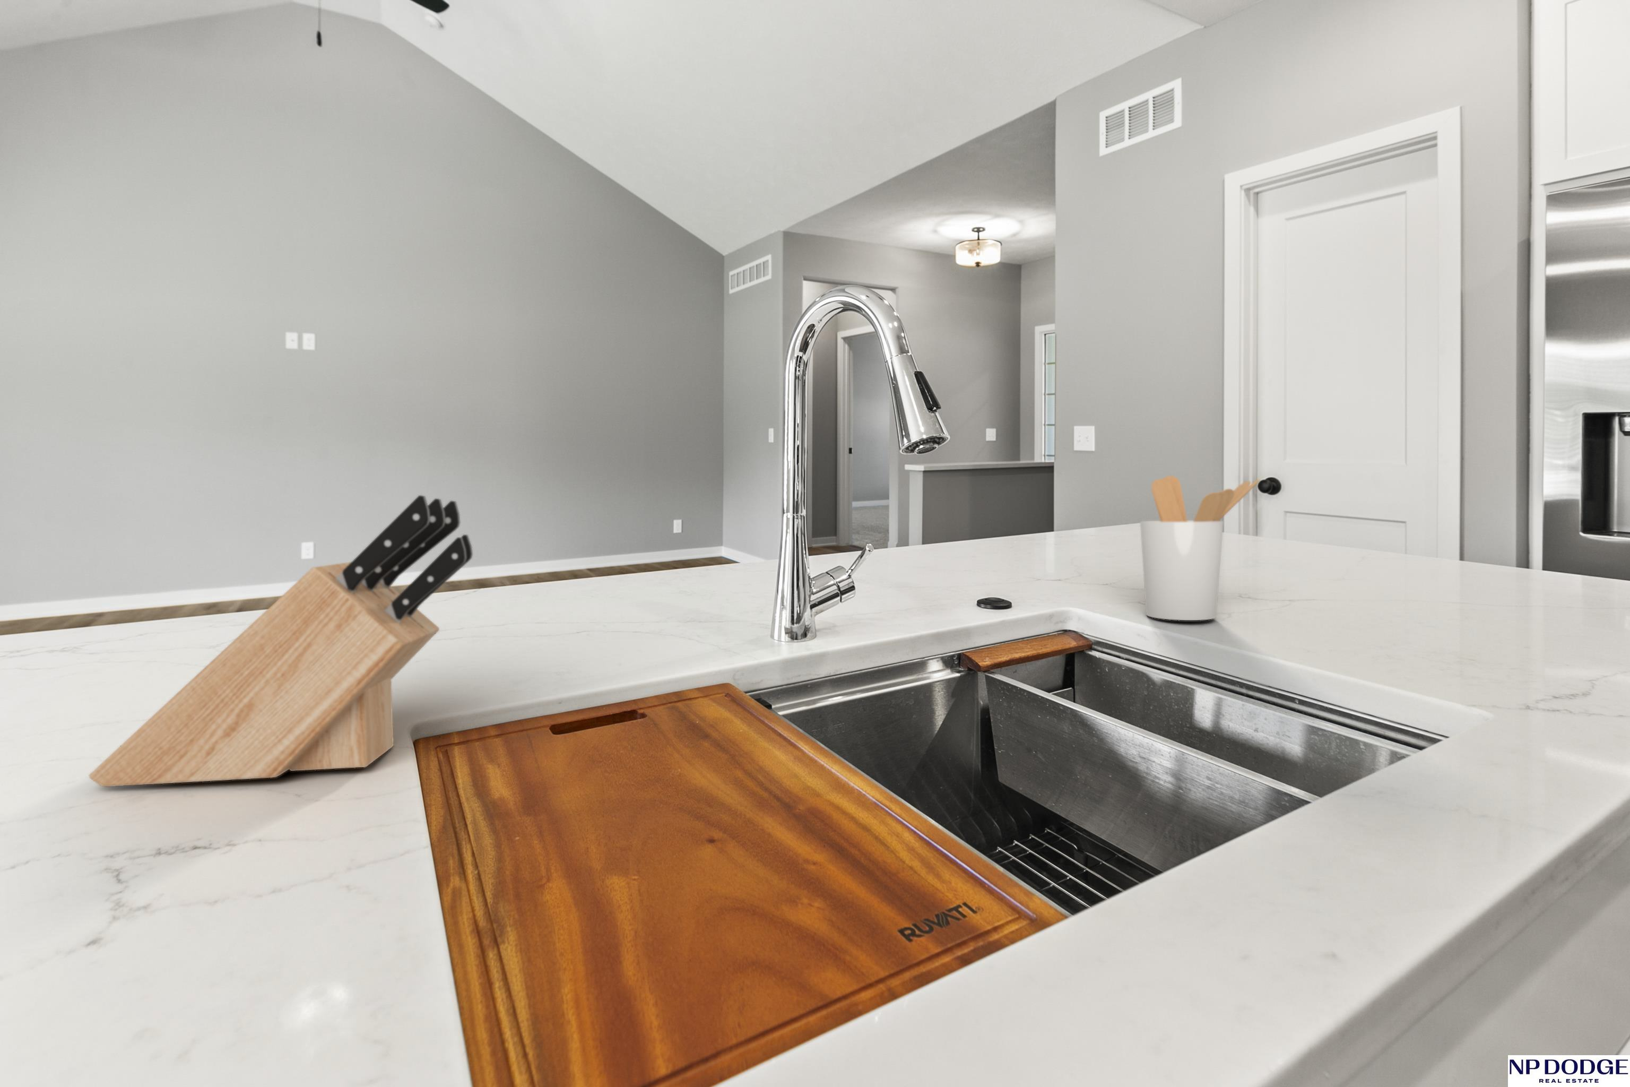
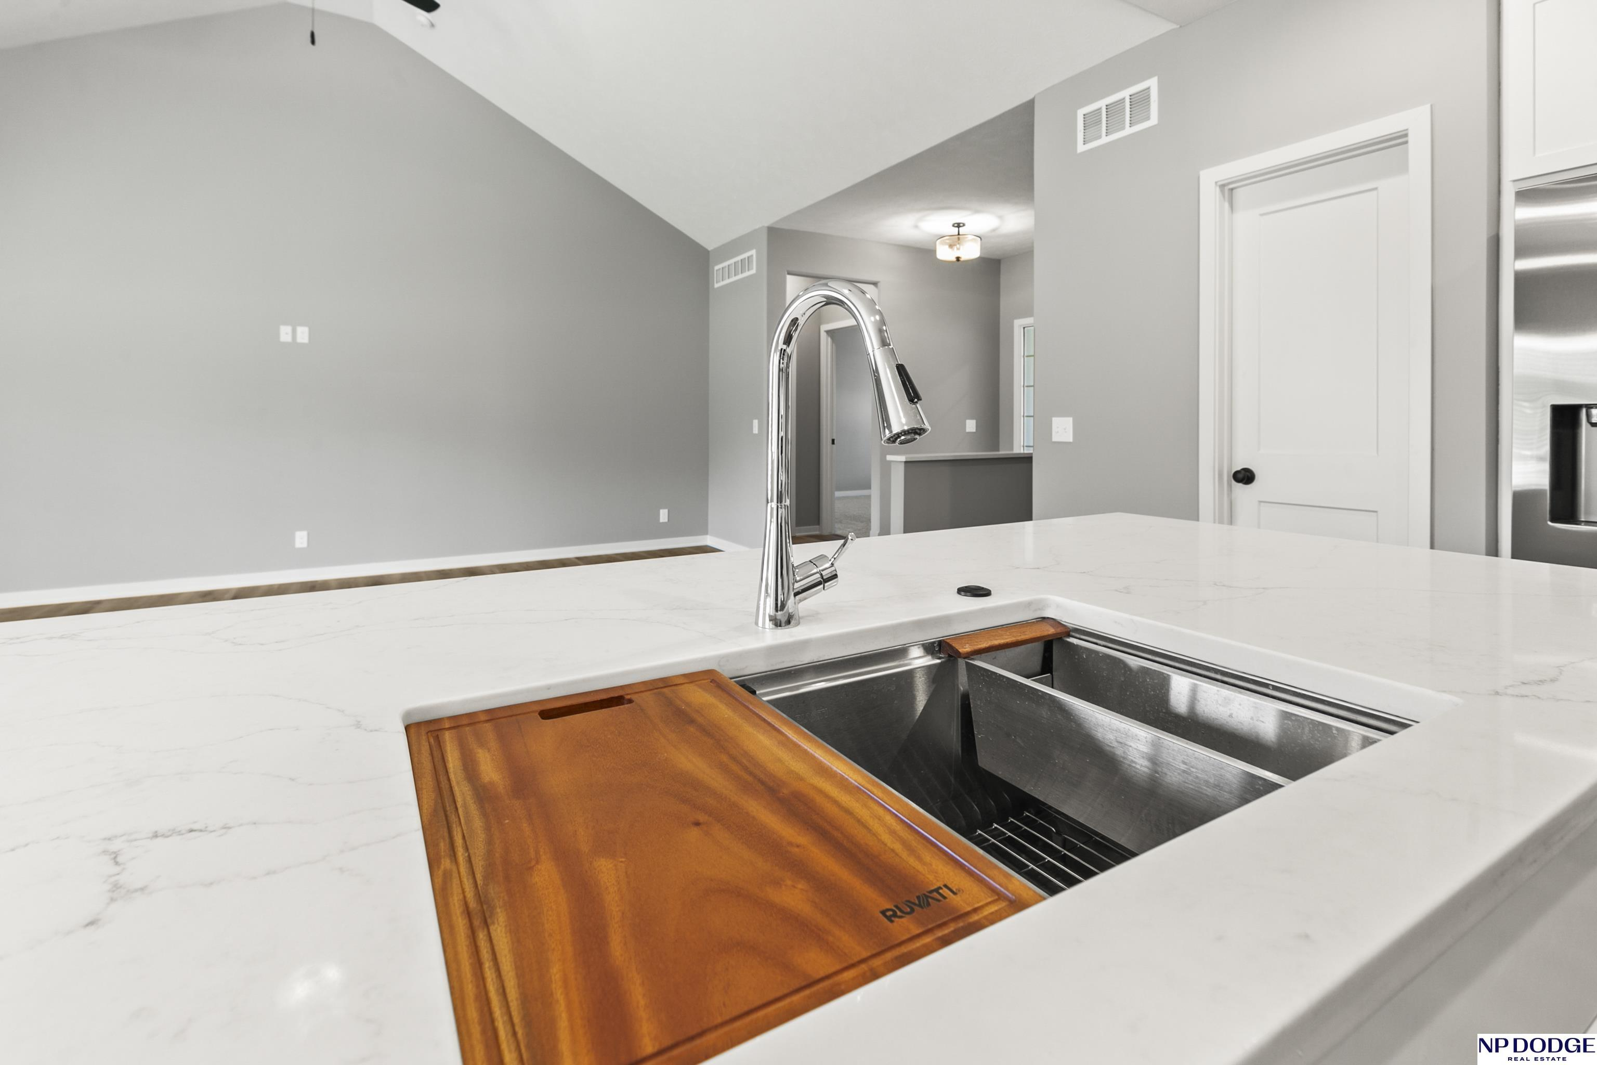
- knife block [89,495,473,787]
- utensil holder [1140,476,1261,621]
